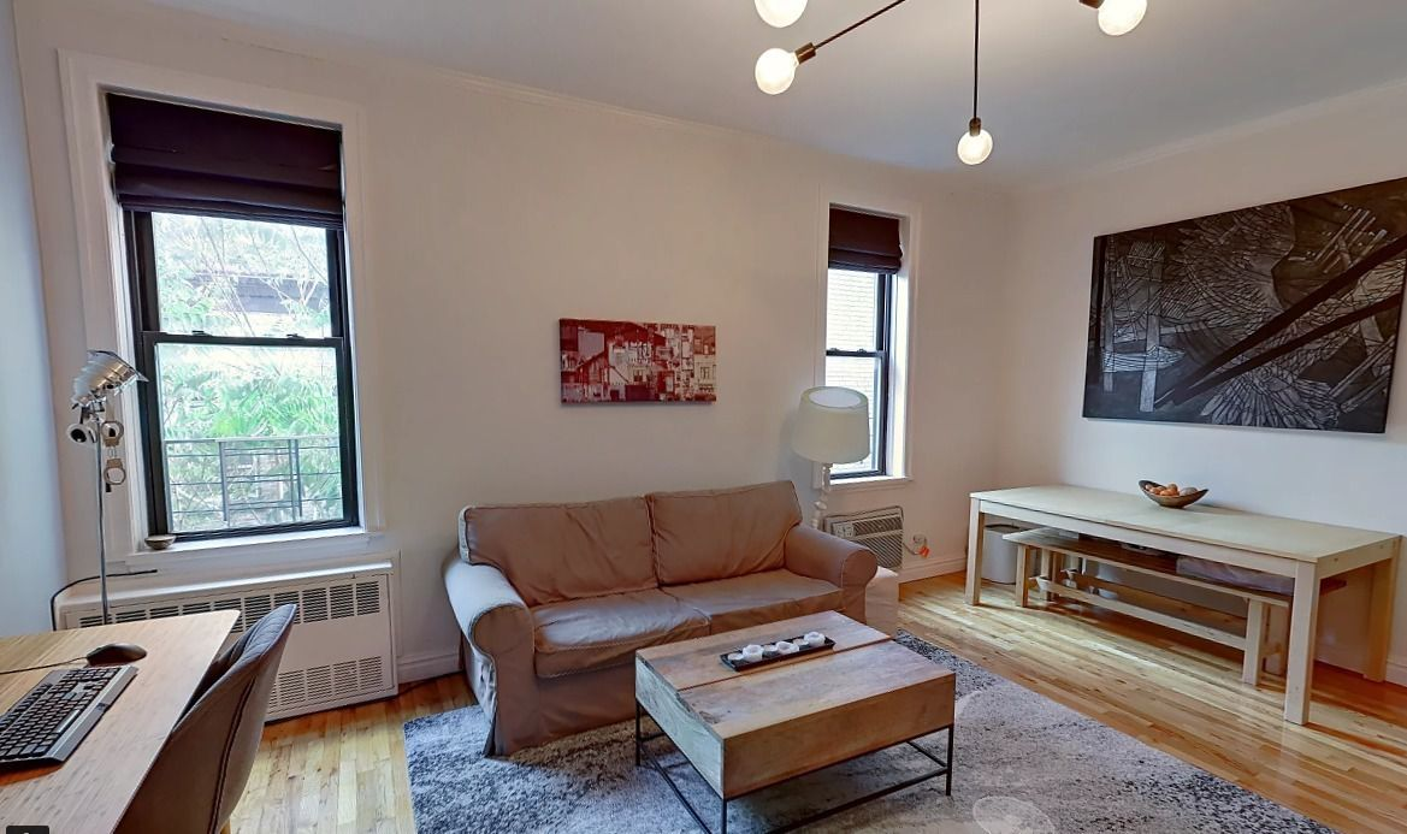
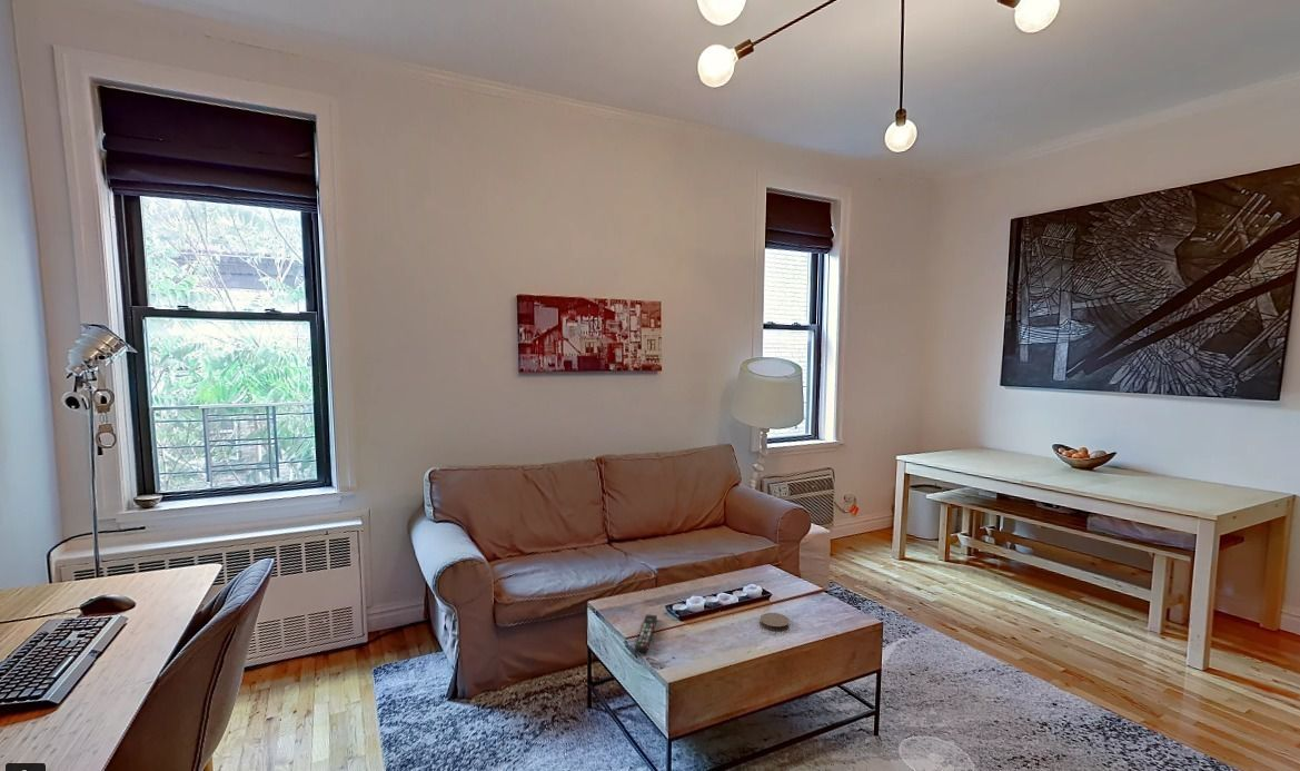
+ remote control [634,614,658,653]
+ coaster [758,612,791,632]
